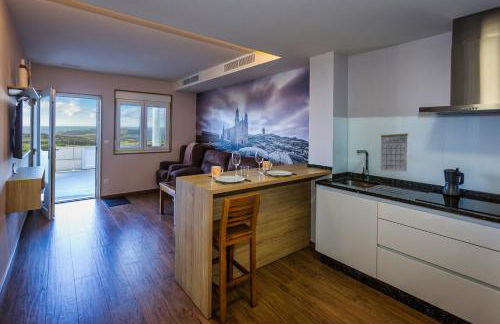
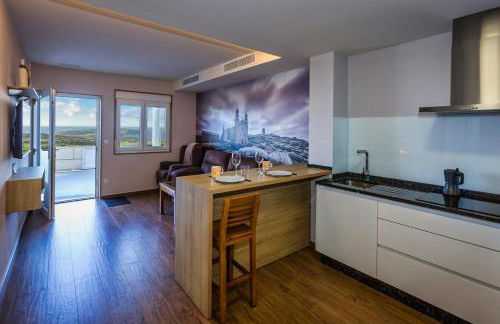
- calendar [380,125,409,173]
